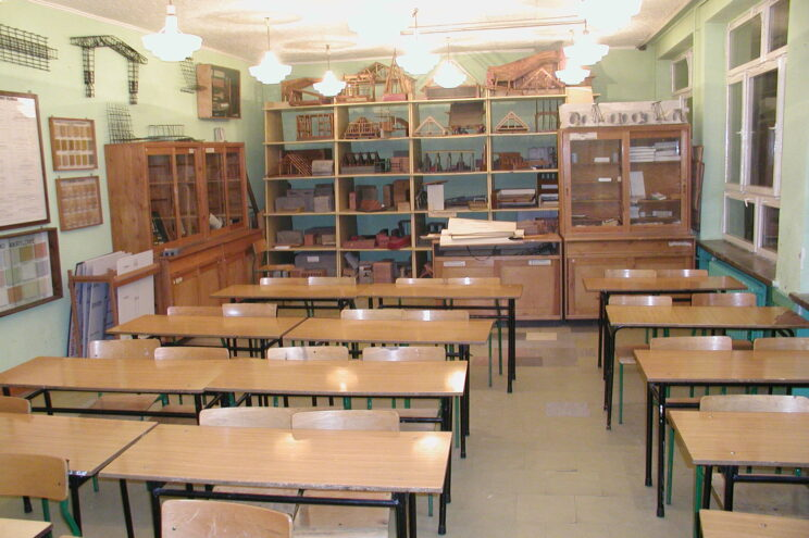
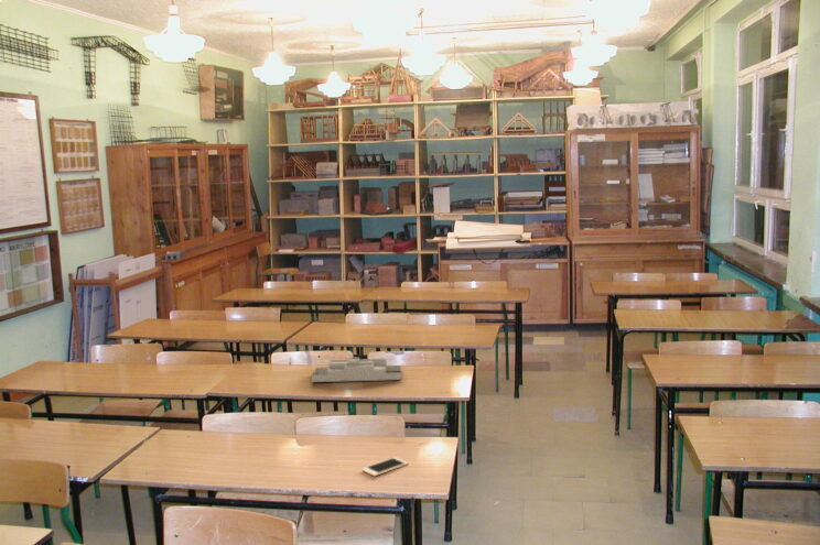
+ desk organizer [311,356,402,383]
+ cell phone [360,456,409,477]
